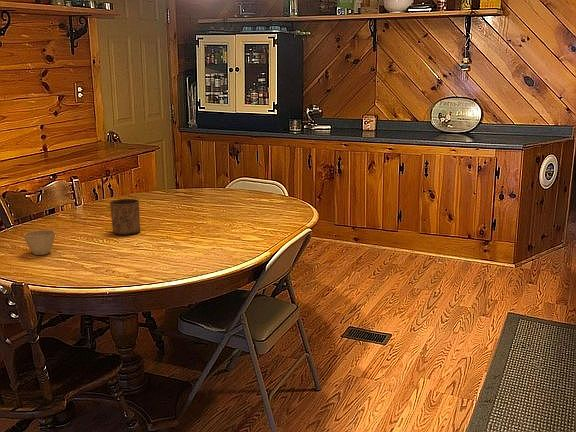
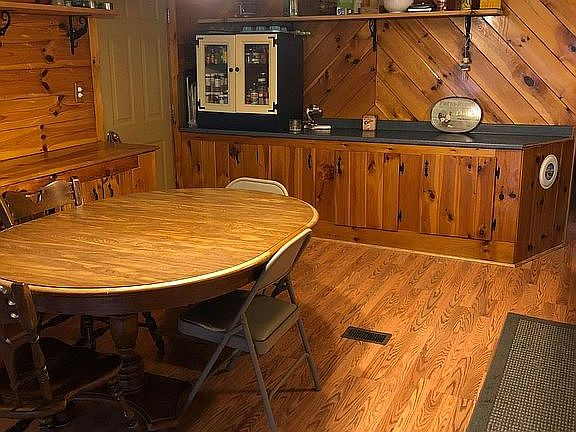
- flower pot [23,229,56,256]
- cup [109,198,141,236]
